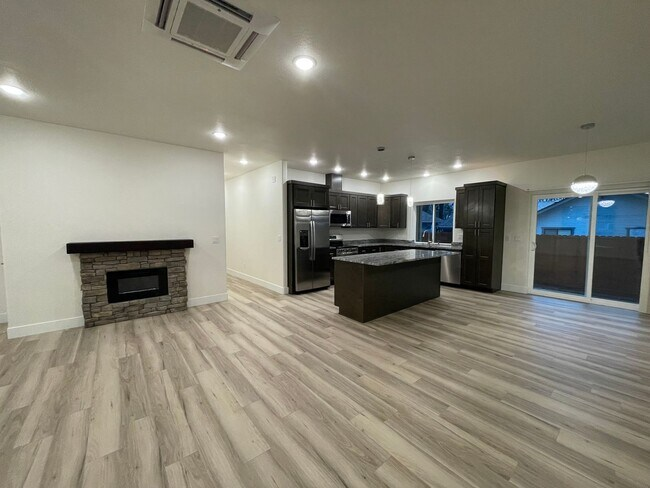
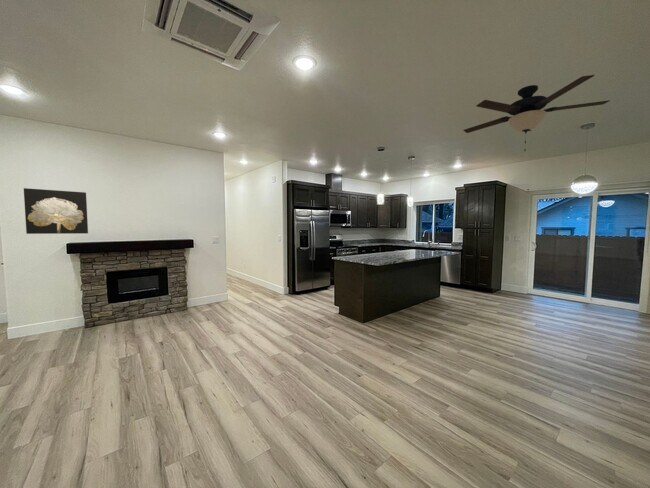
+ wall art [23,187,89,235]
+ ceiling fan [462,74,611,152]
